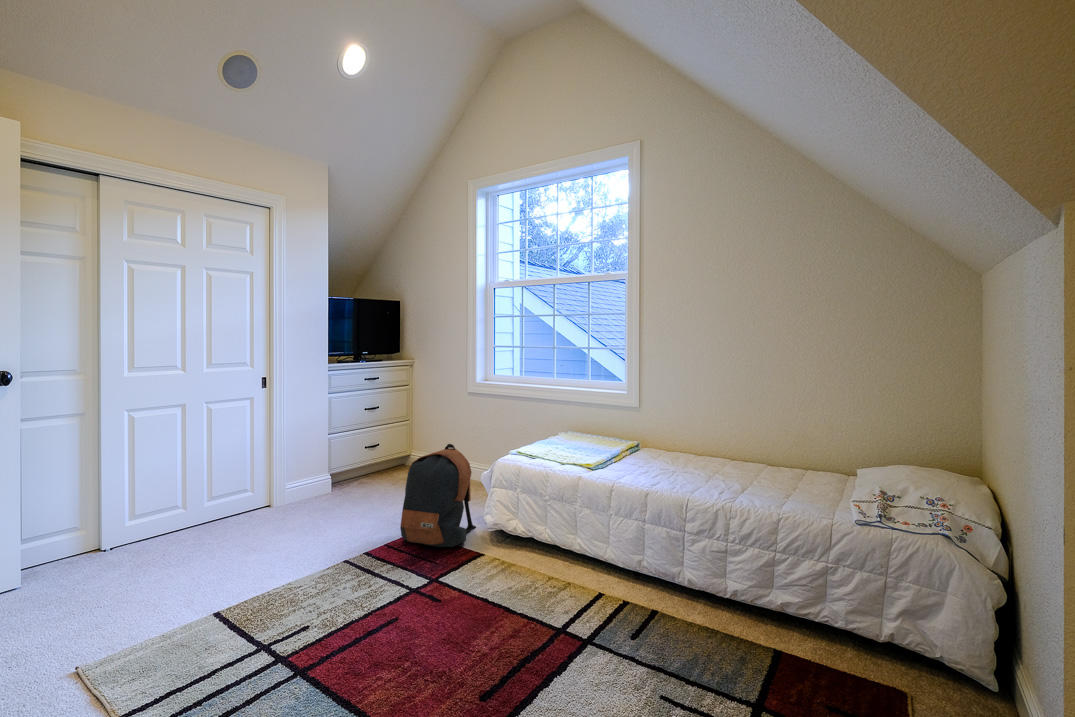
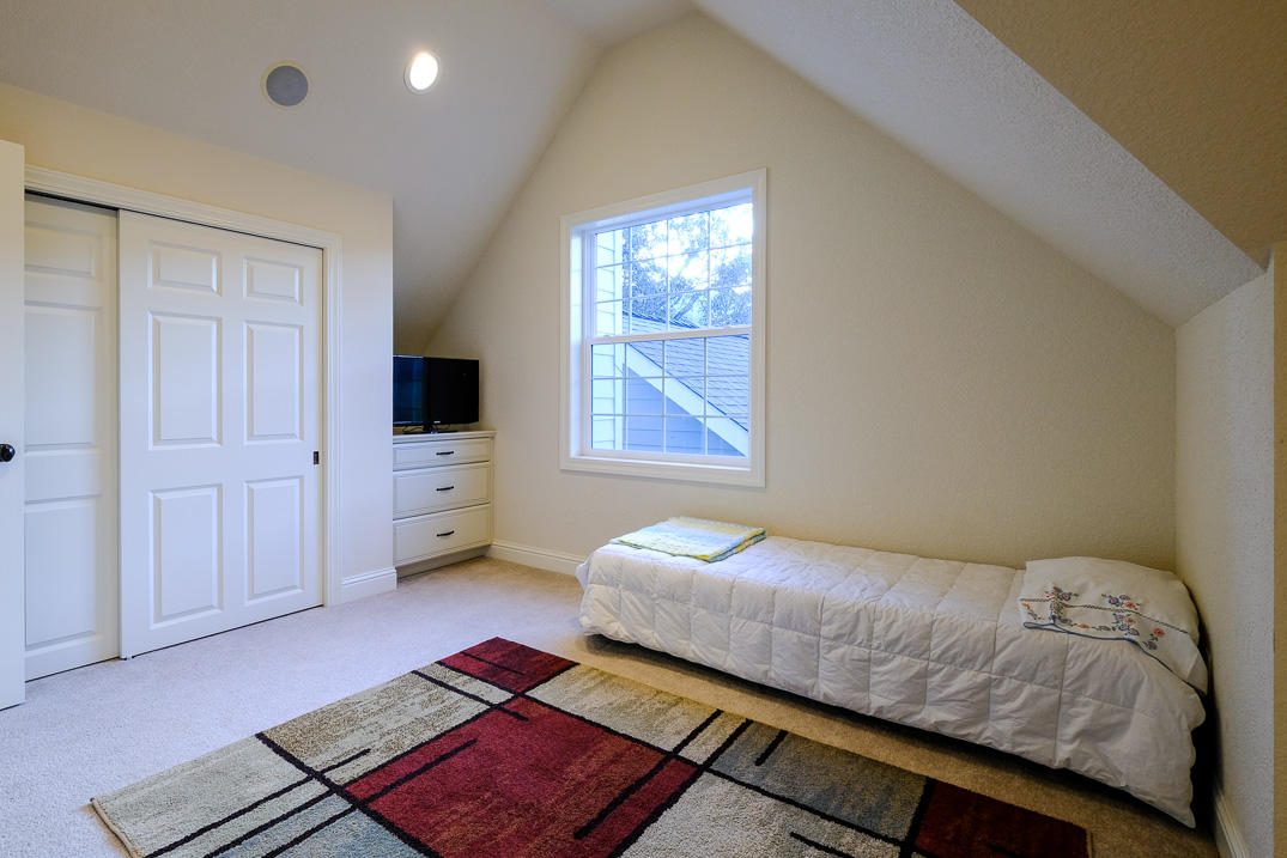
- backpack [399,443,477,548]
